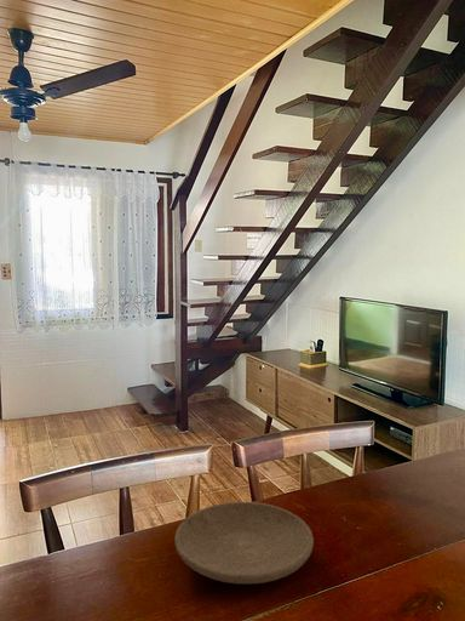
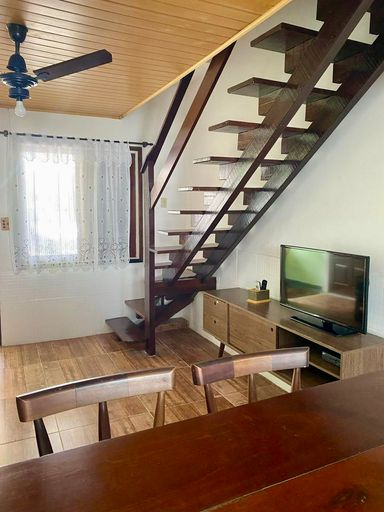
- plate [173,501,315,585]
